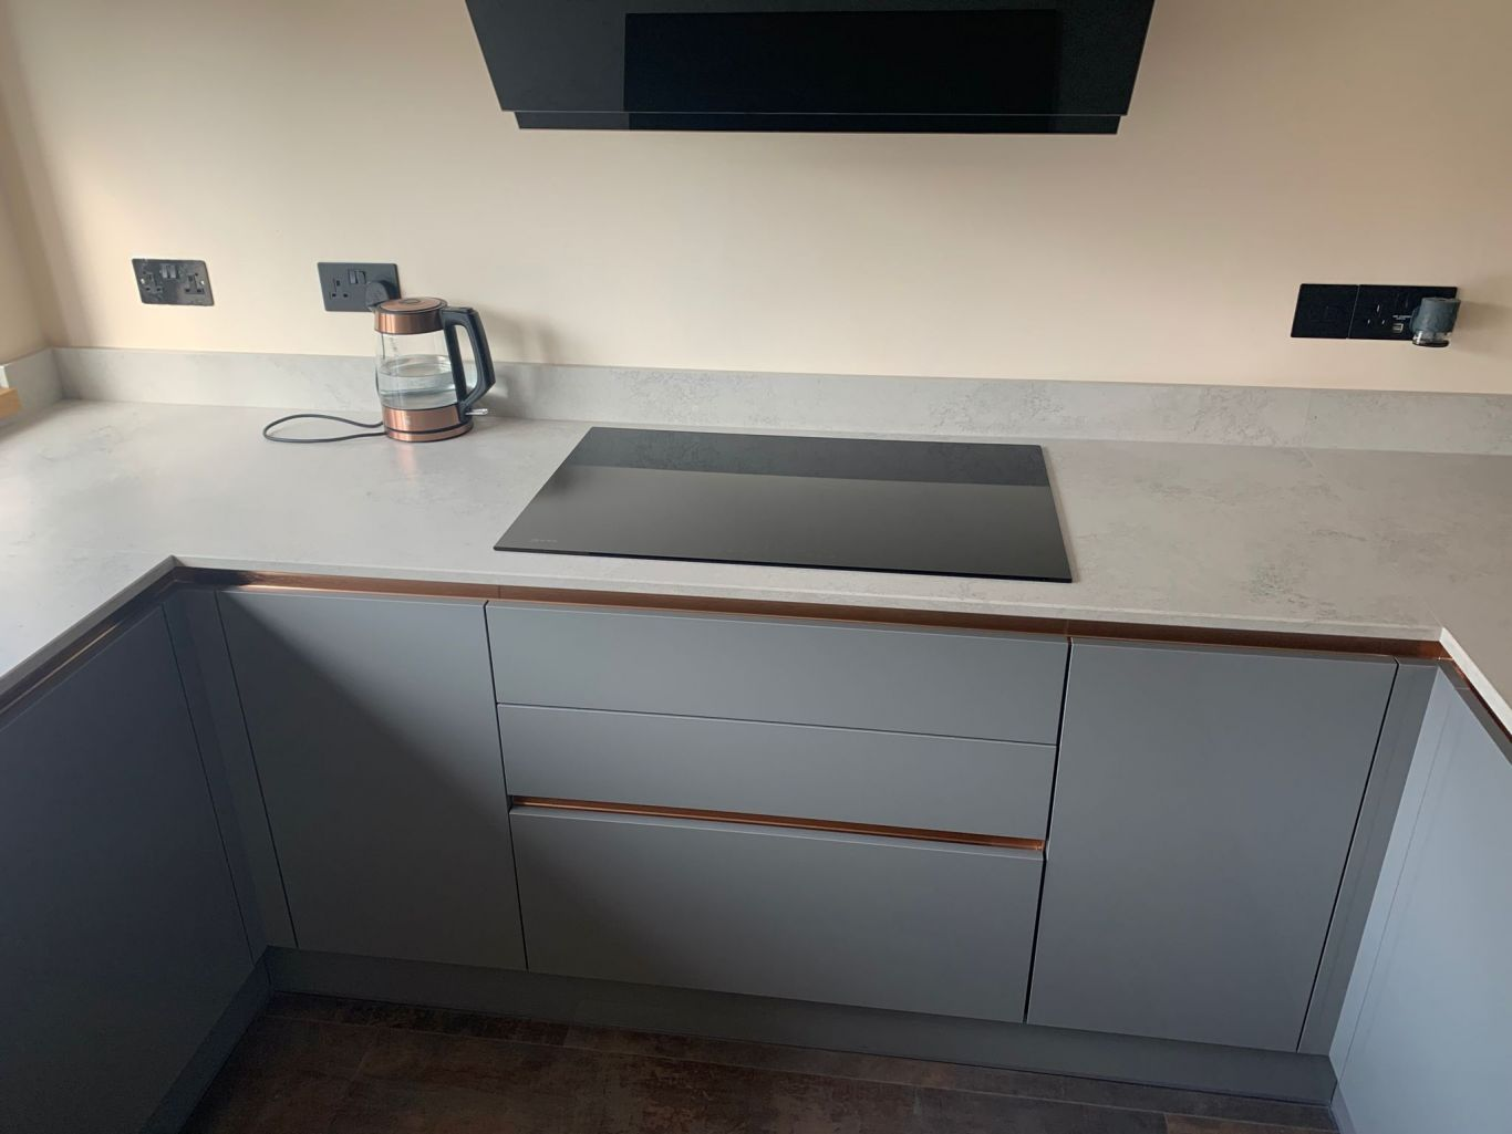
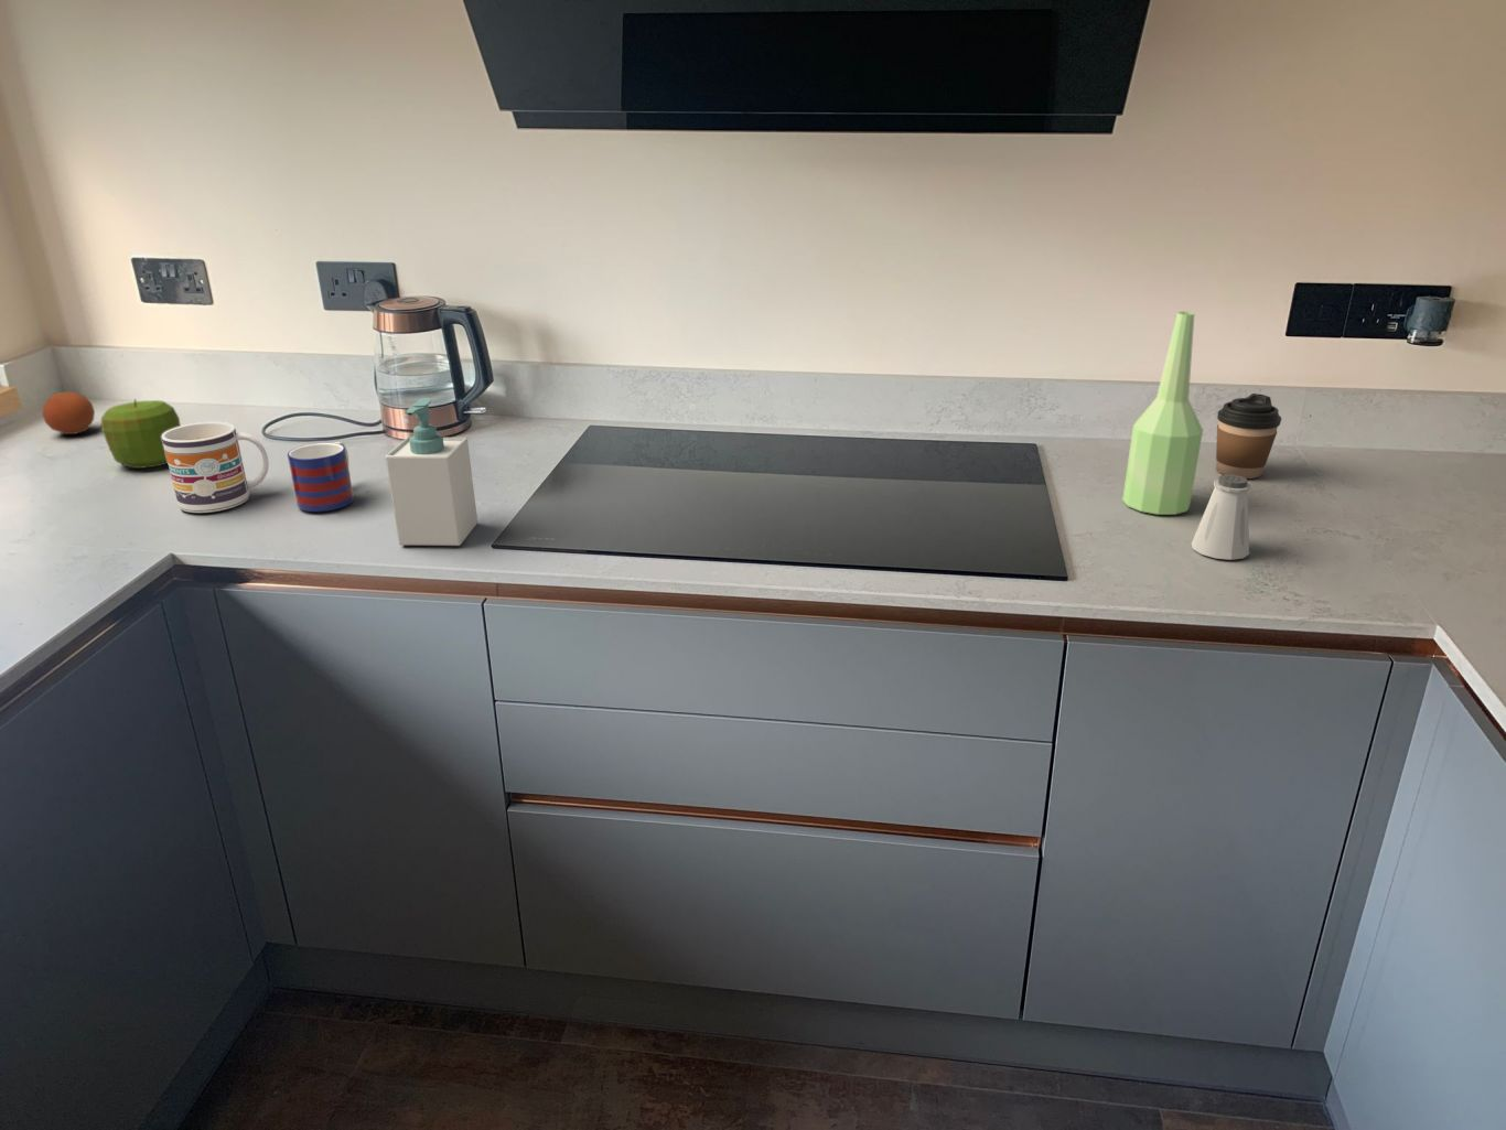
+ mug [287,442,355,513]
+ bottle [1121,311,1203,516]
+ coffee cup [1215,393,1282,480]
+ orange [42,391,96,436]
+ mug [163,421,271,514]
+ soap bottle [385,396,478,547]
+ apple [101,398,182,470]
+ saltshaker [1190,474,1251,561]
